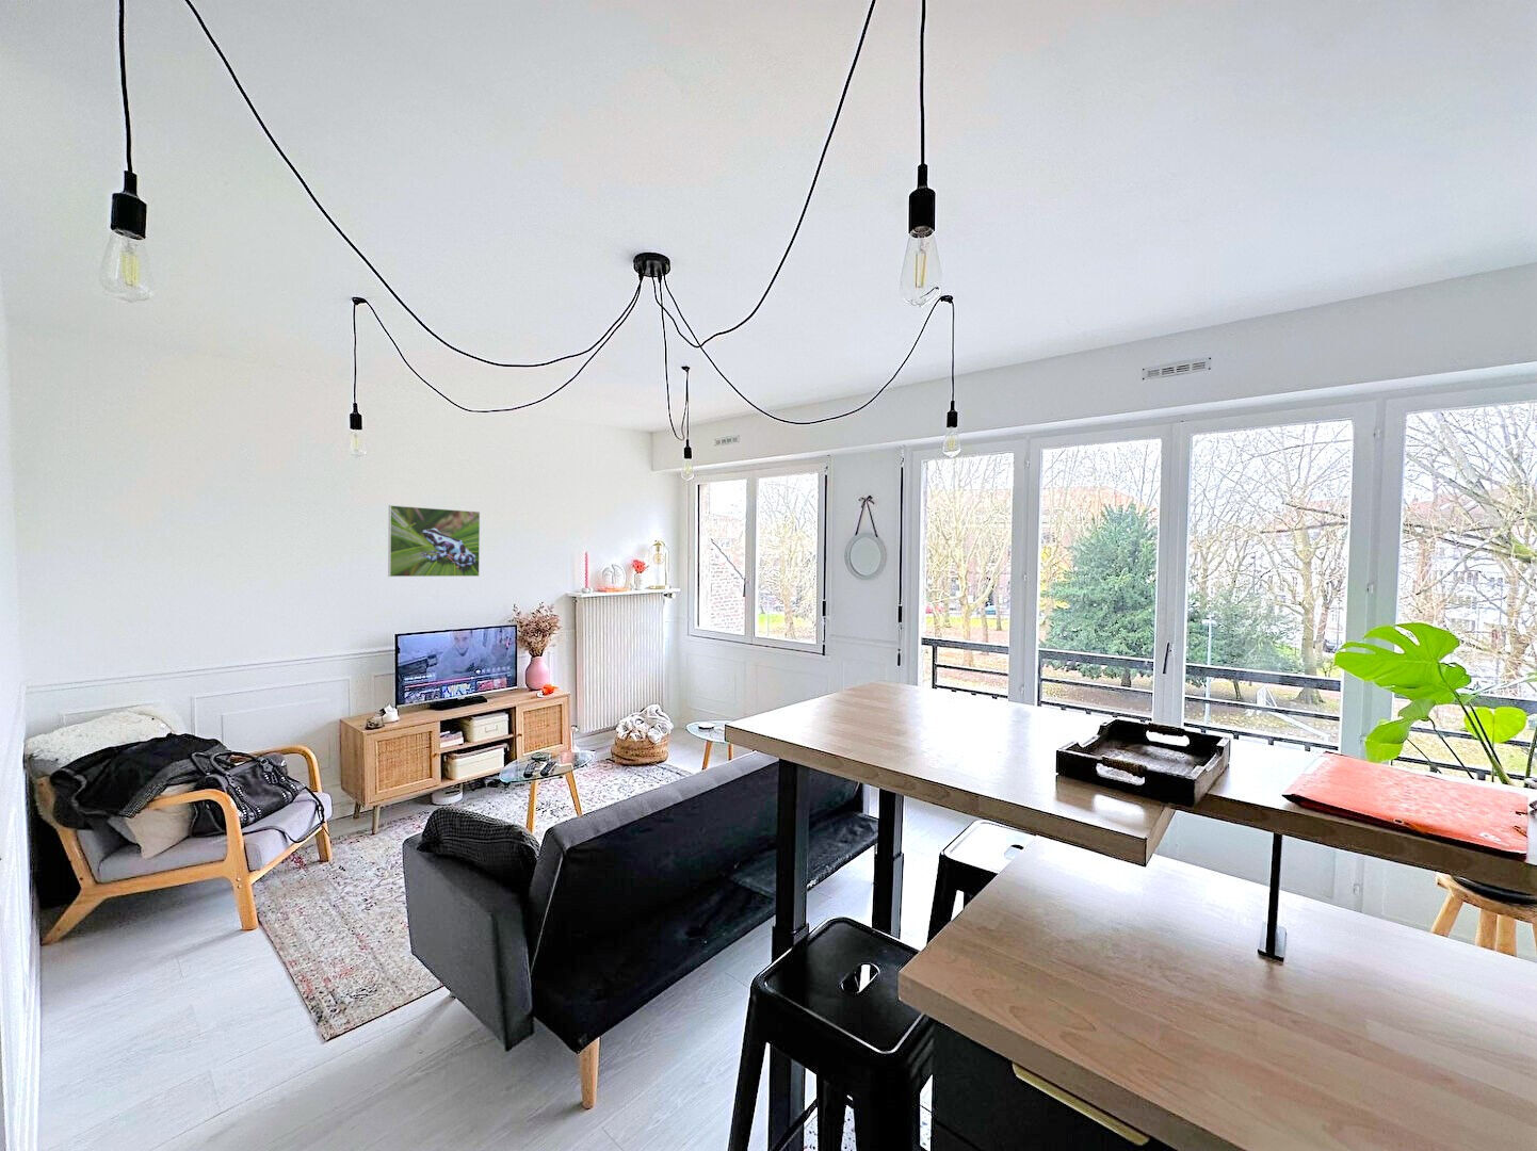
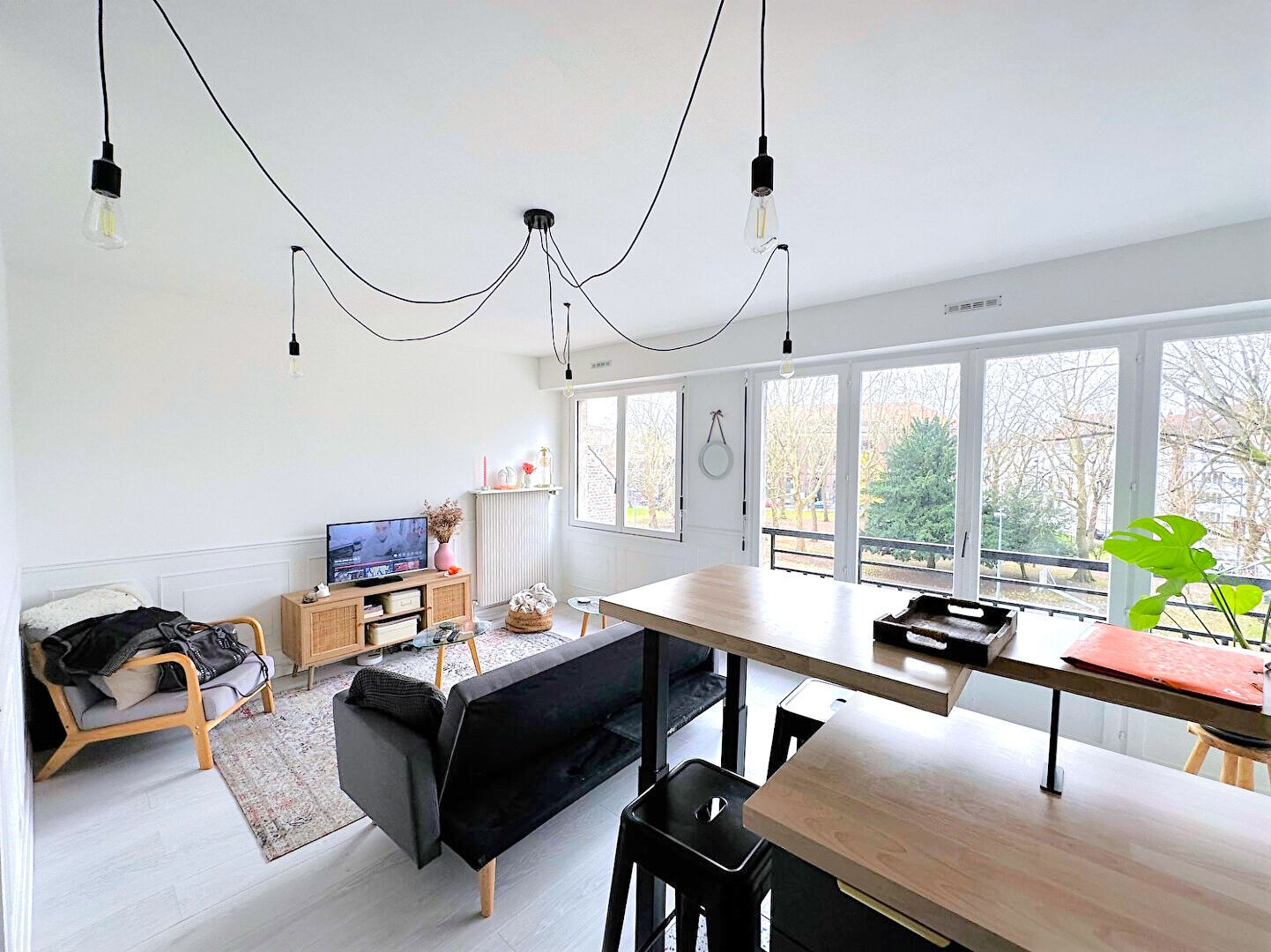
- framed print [387,504,481,578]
